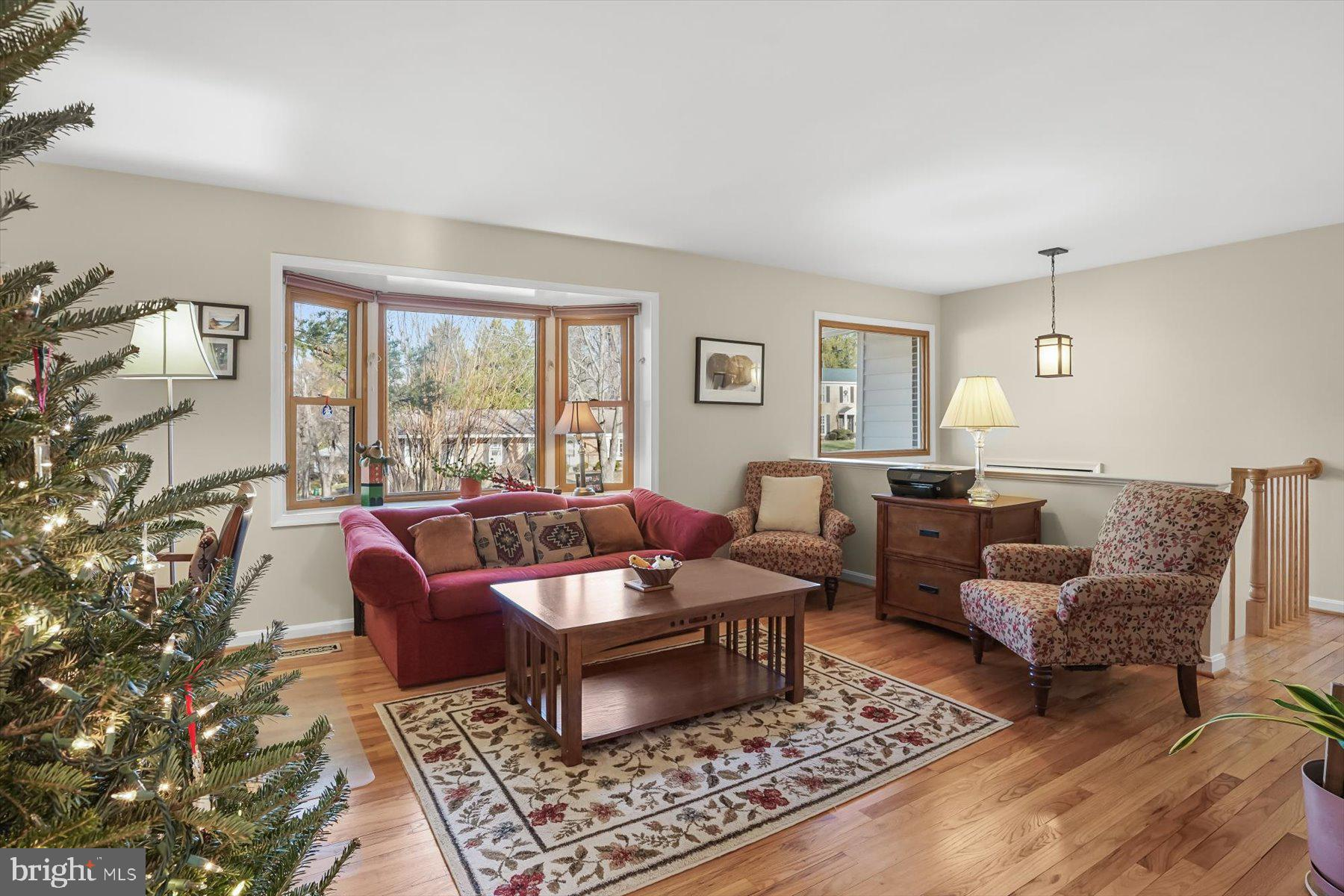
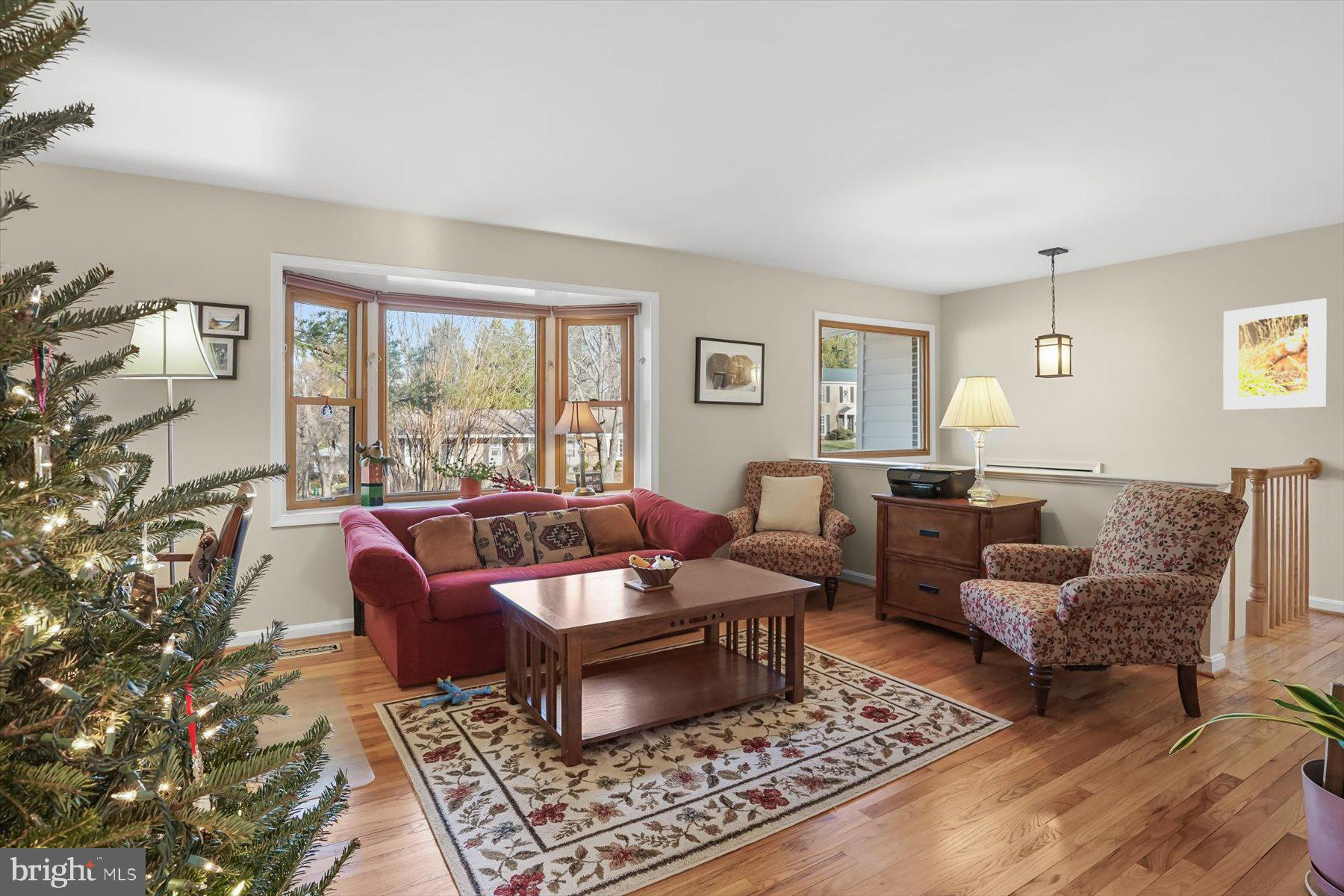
+ plush toy [415,675,497,708]
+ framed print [1222,298,1328,411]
